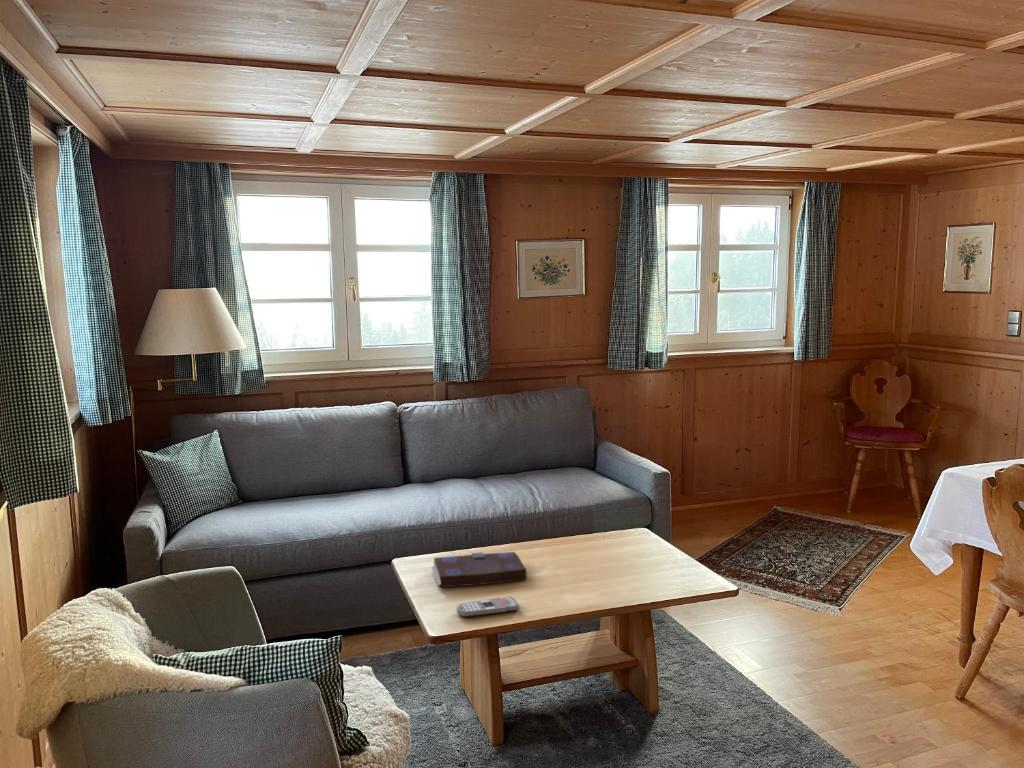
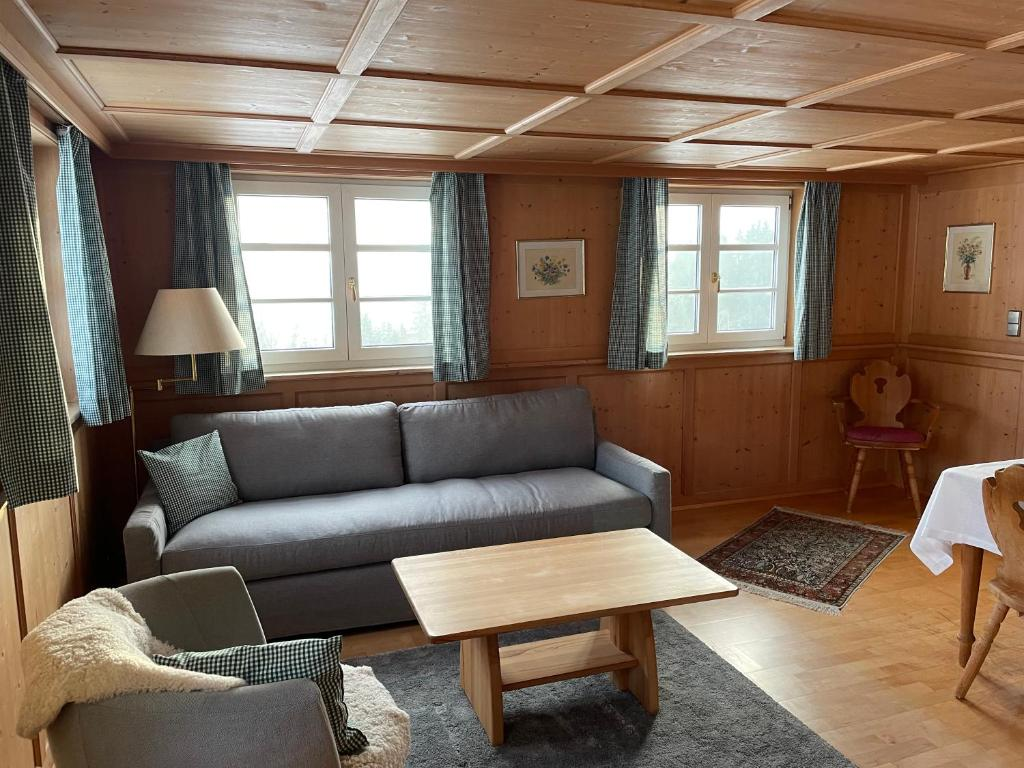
- remote control [456,595,520,618]
- book [430,551,528,588]
